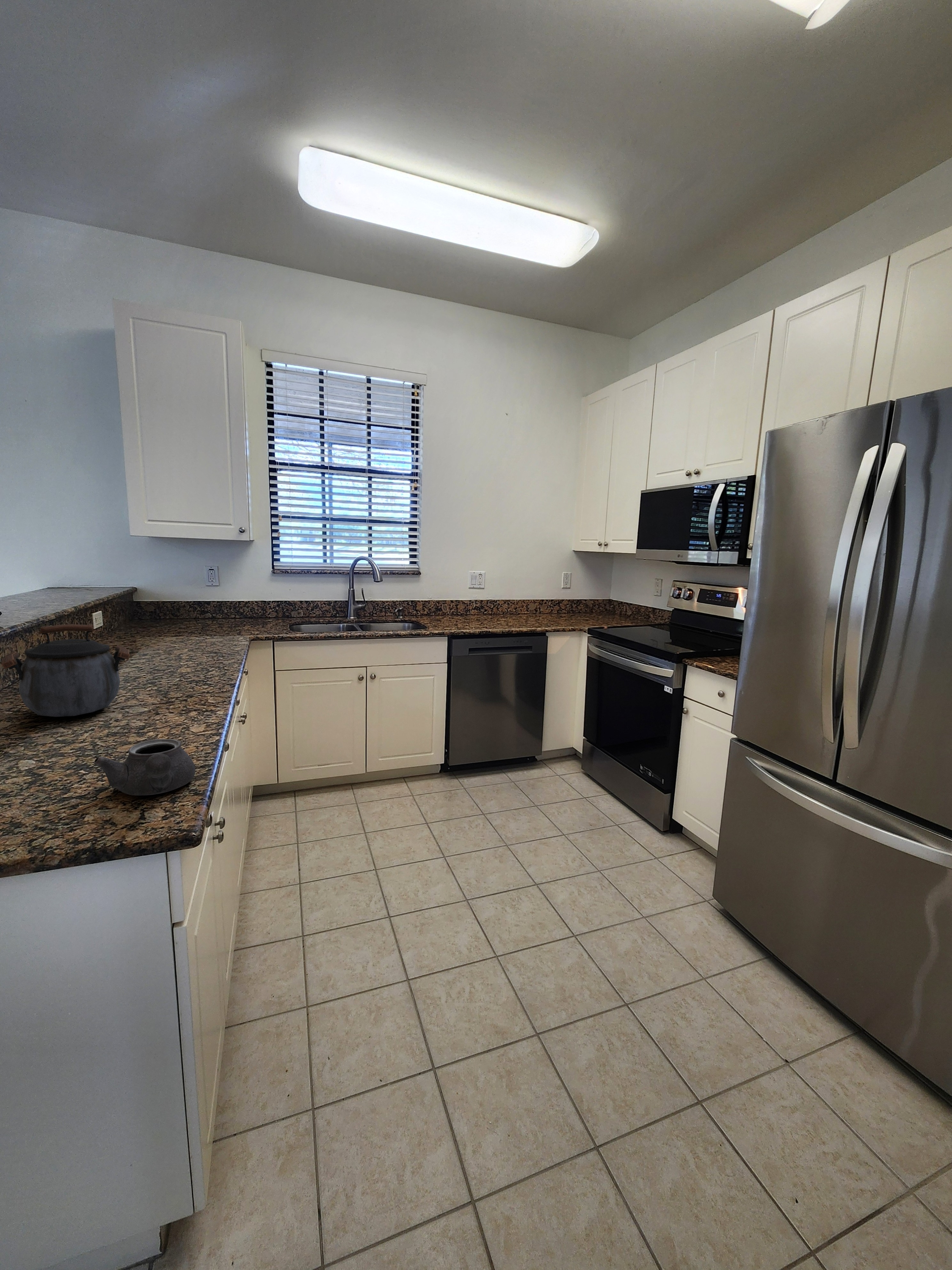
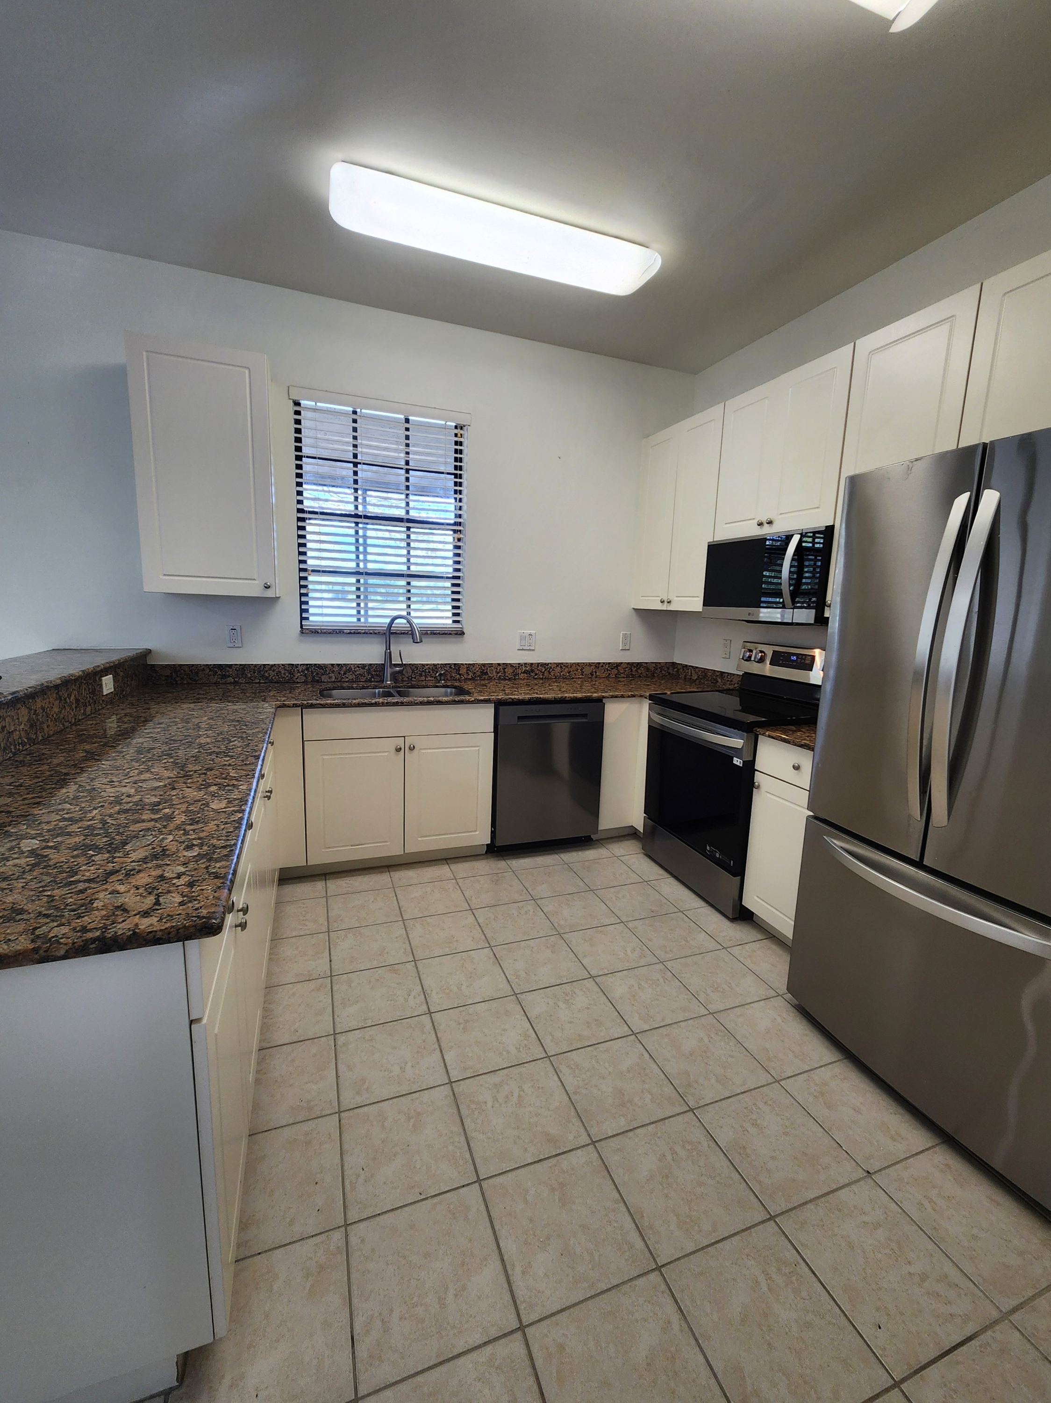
- kettle [1,624,130,718]
- teapot [93,738,196,796]
